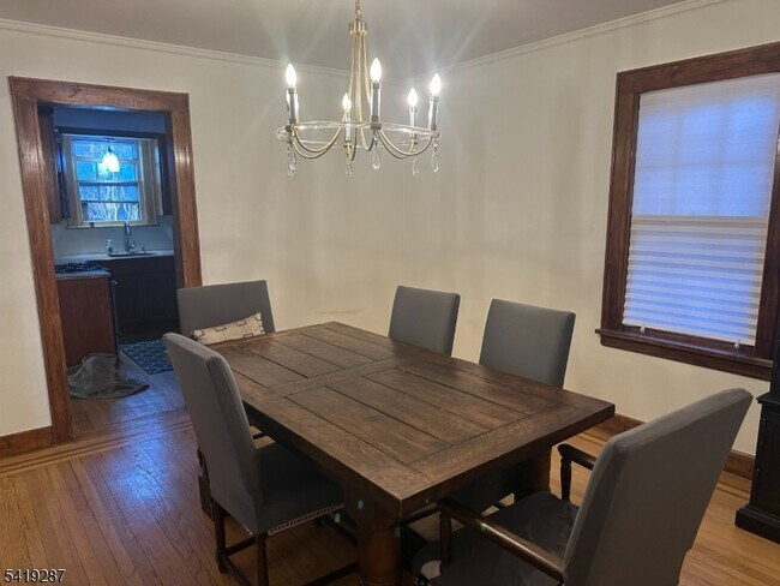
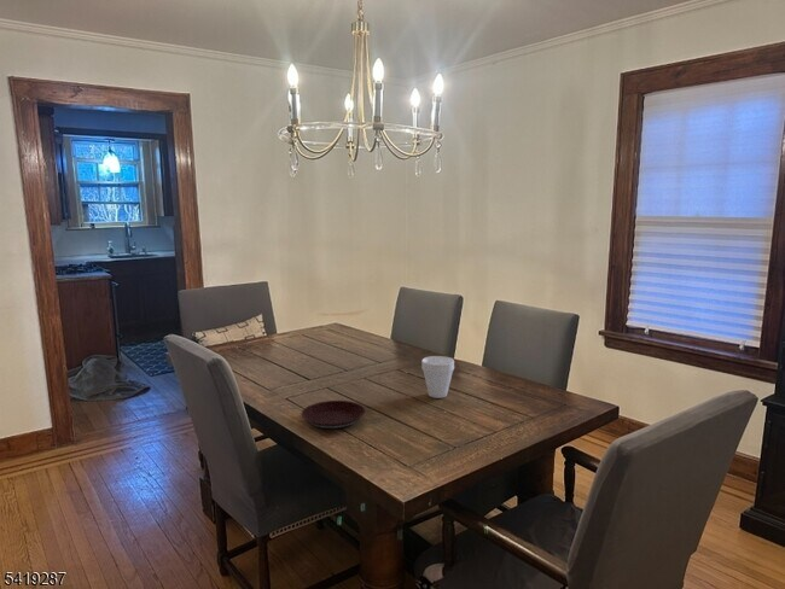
+ plate [301,400,367,430]
+ cup [420,355,455,400]
